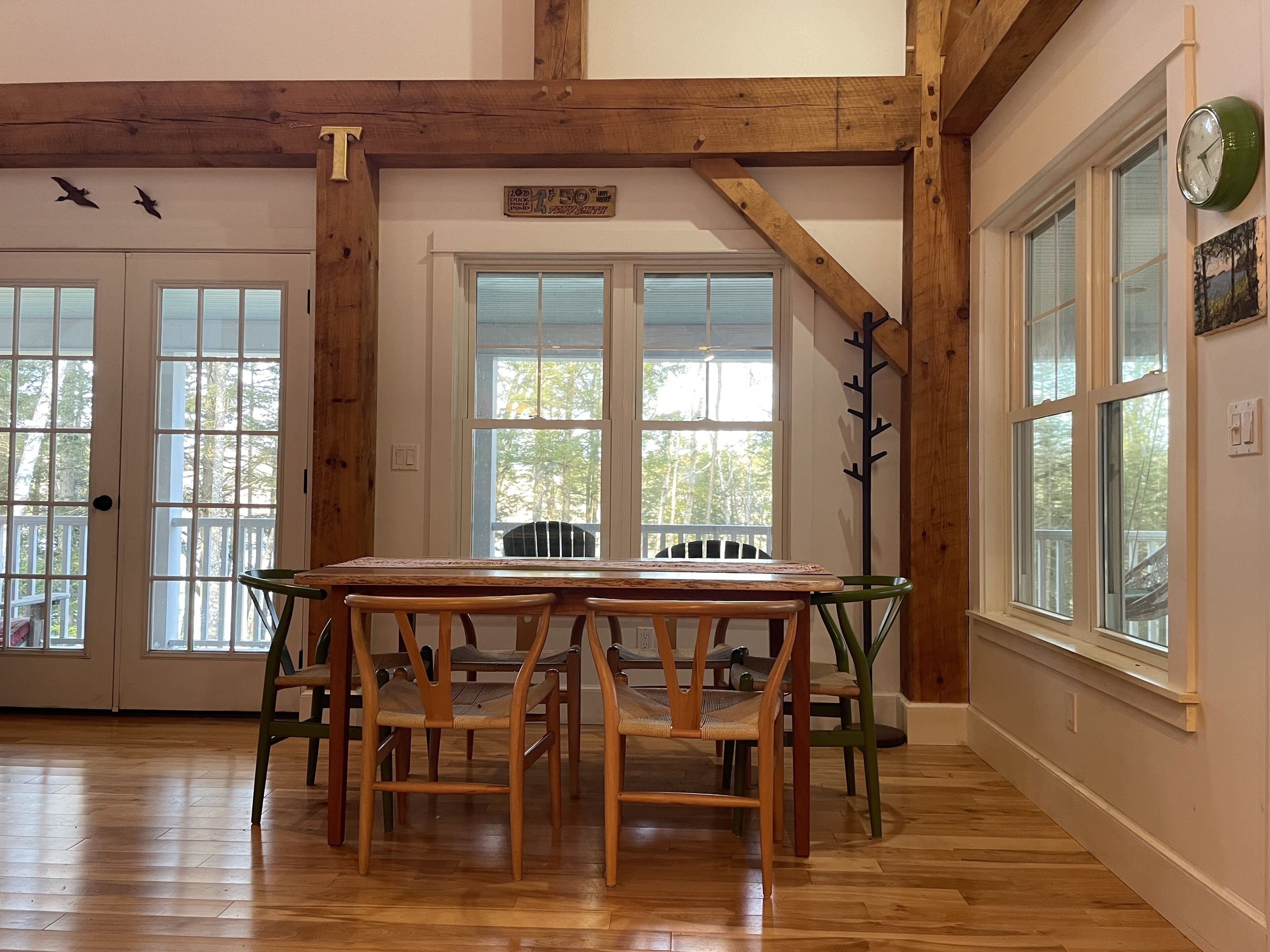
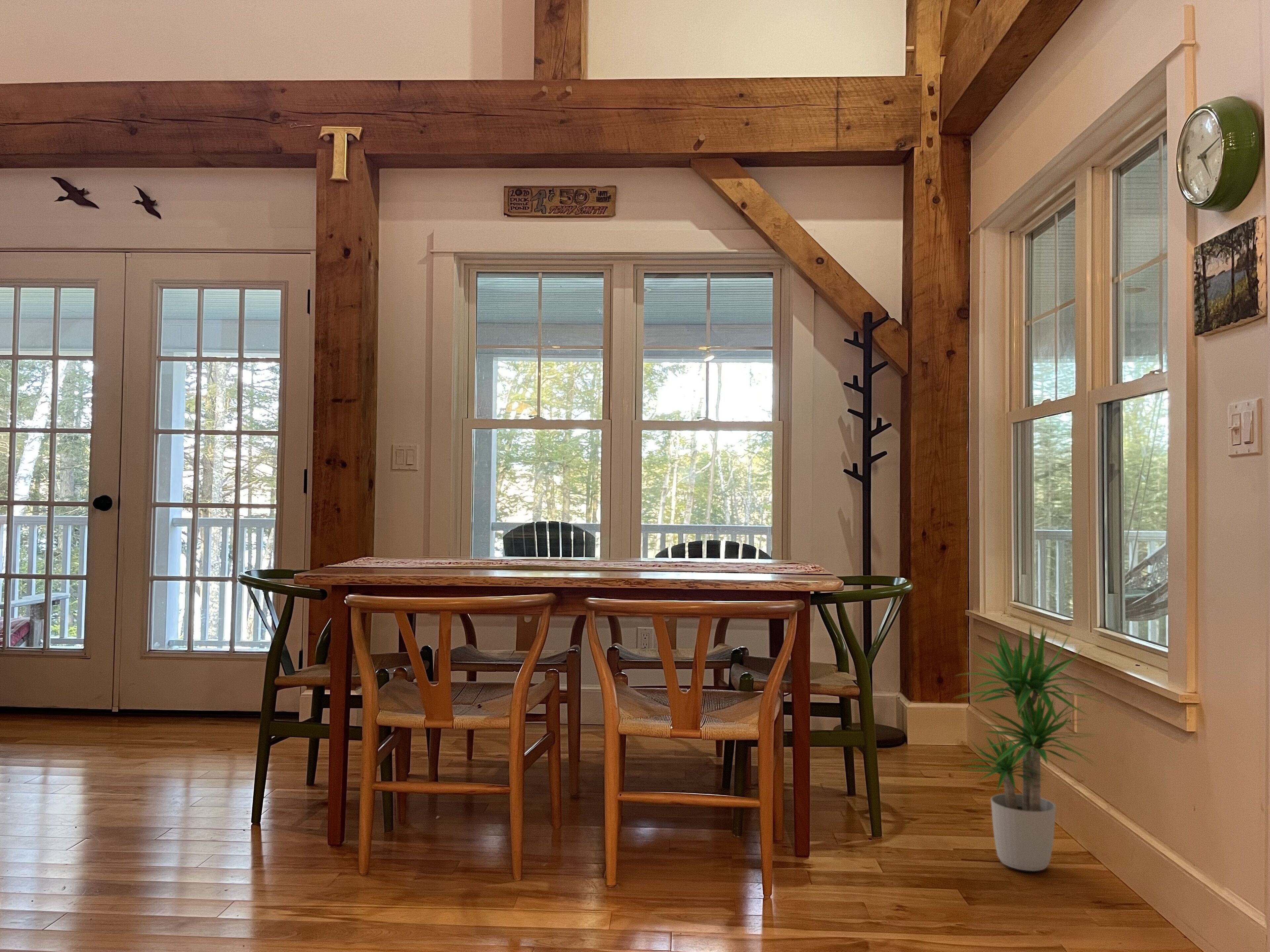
+ potted plant [953,621,1107,871]
